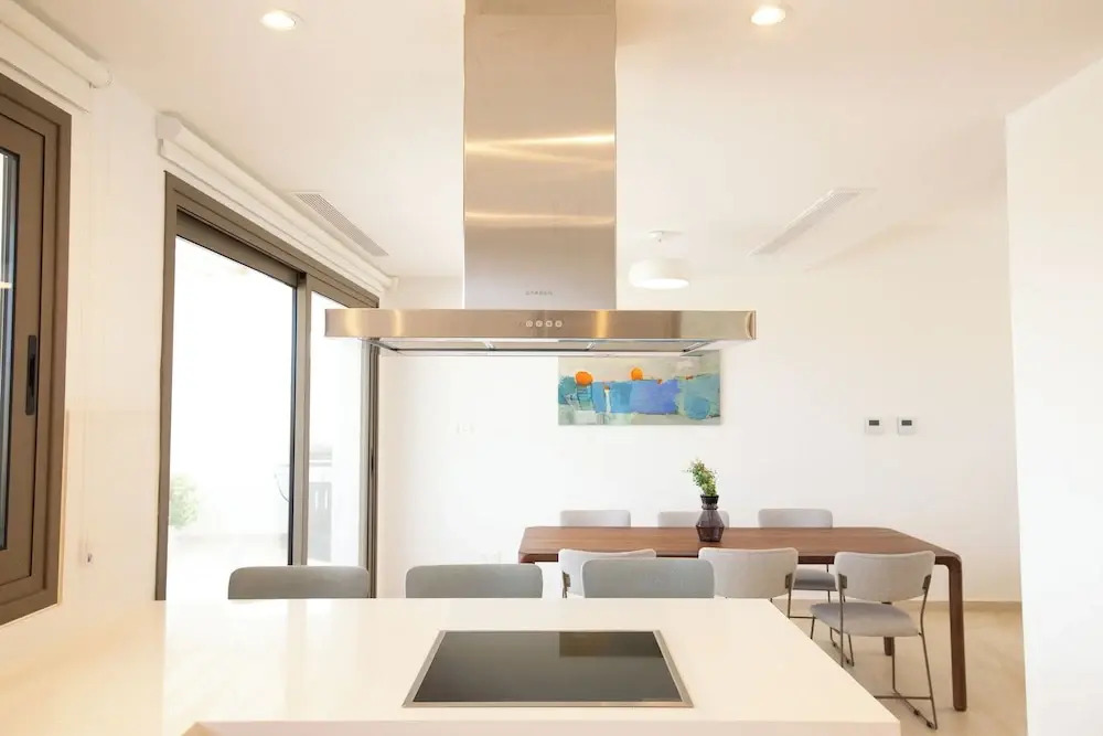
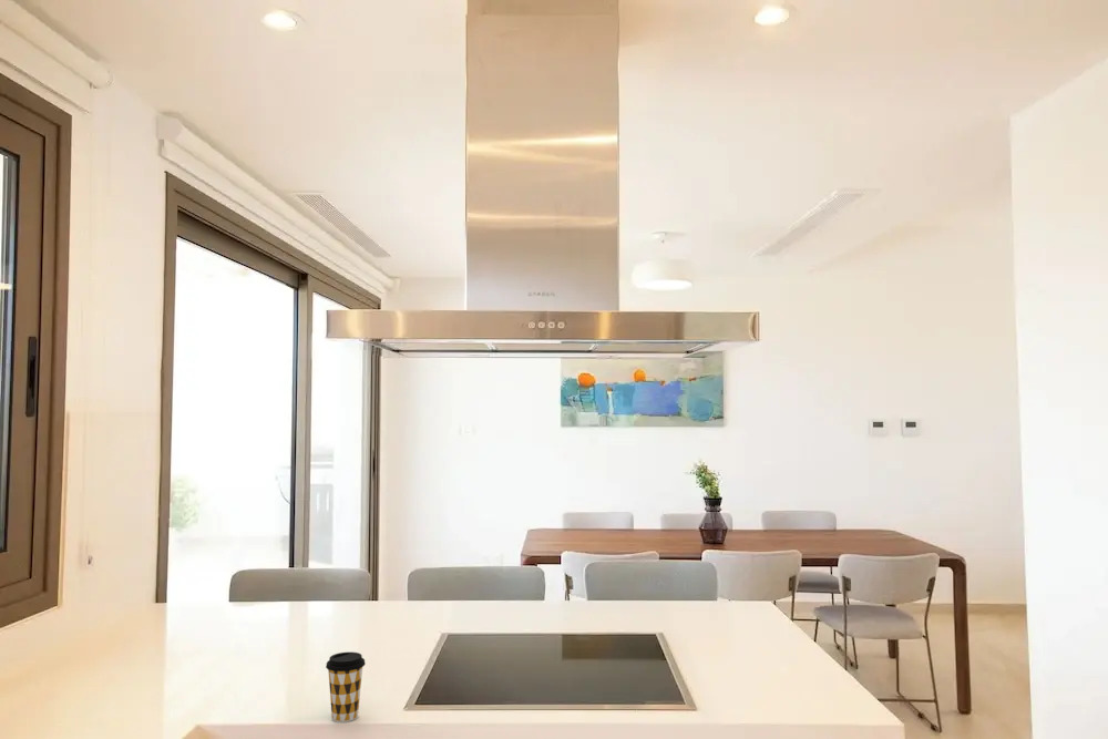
+ coffee cup [325,651,367,723]
